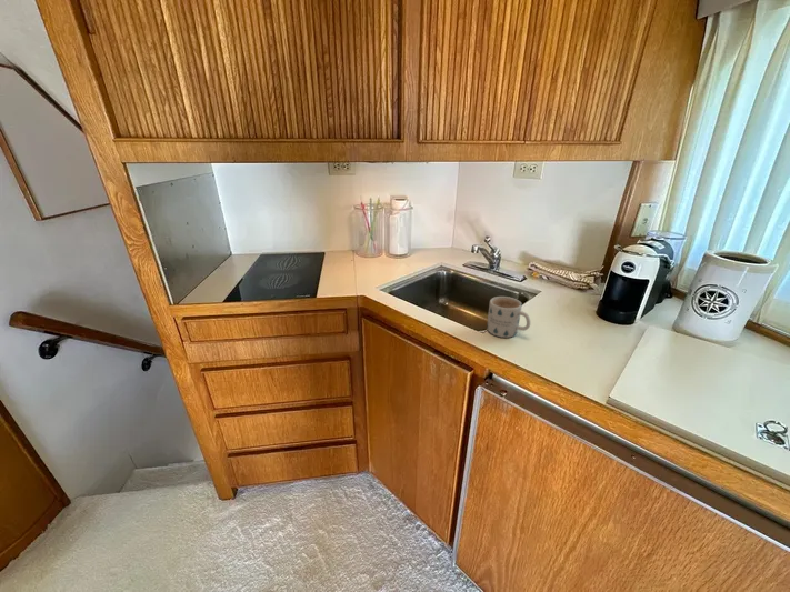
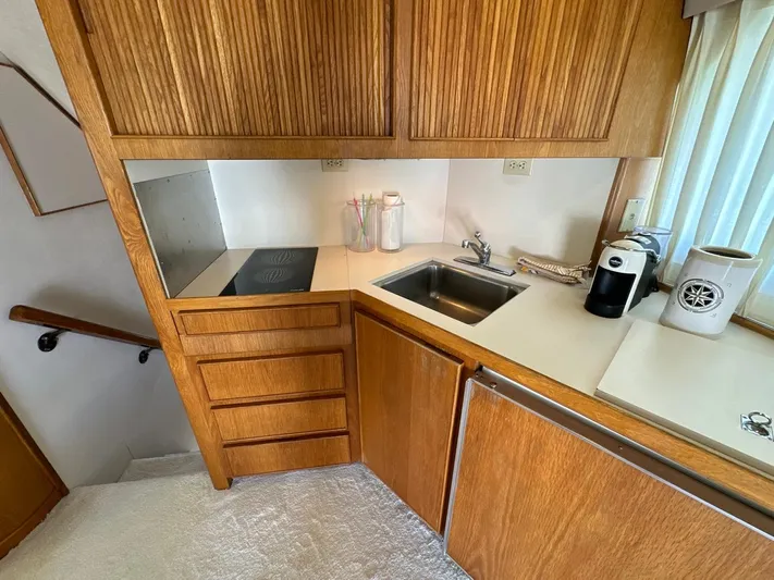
- mug [487,295,531,339]
